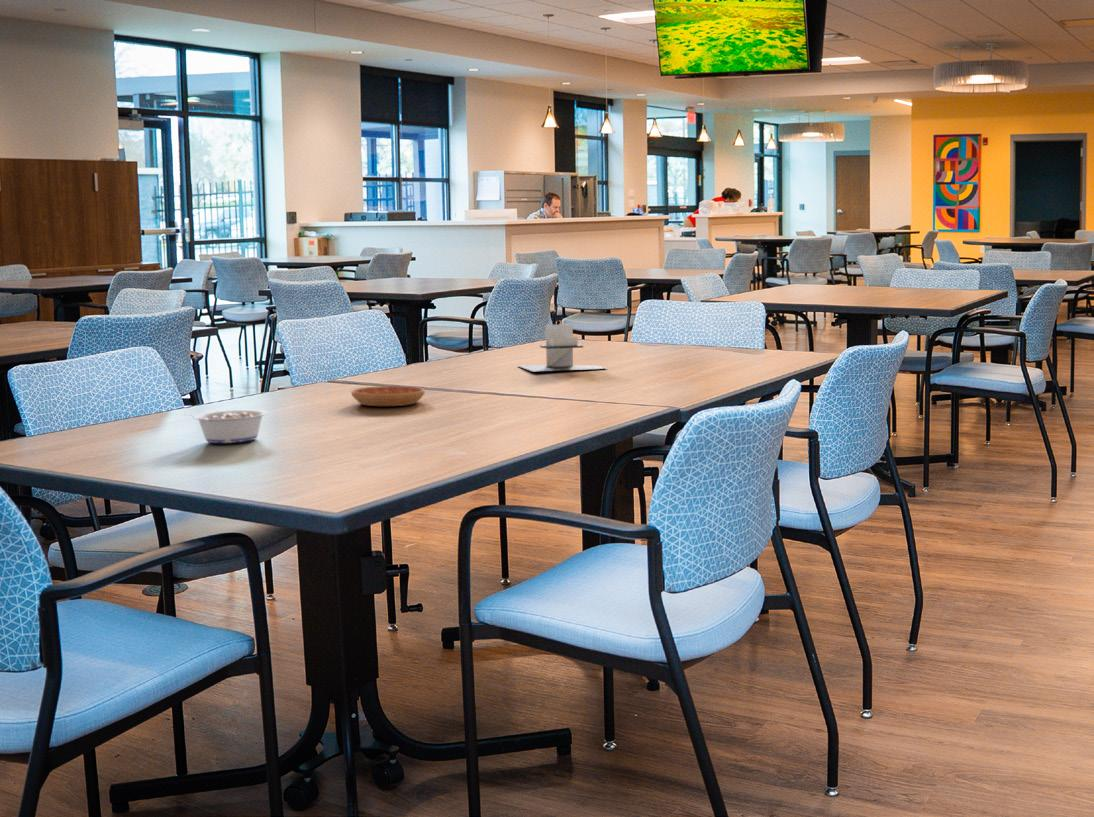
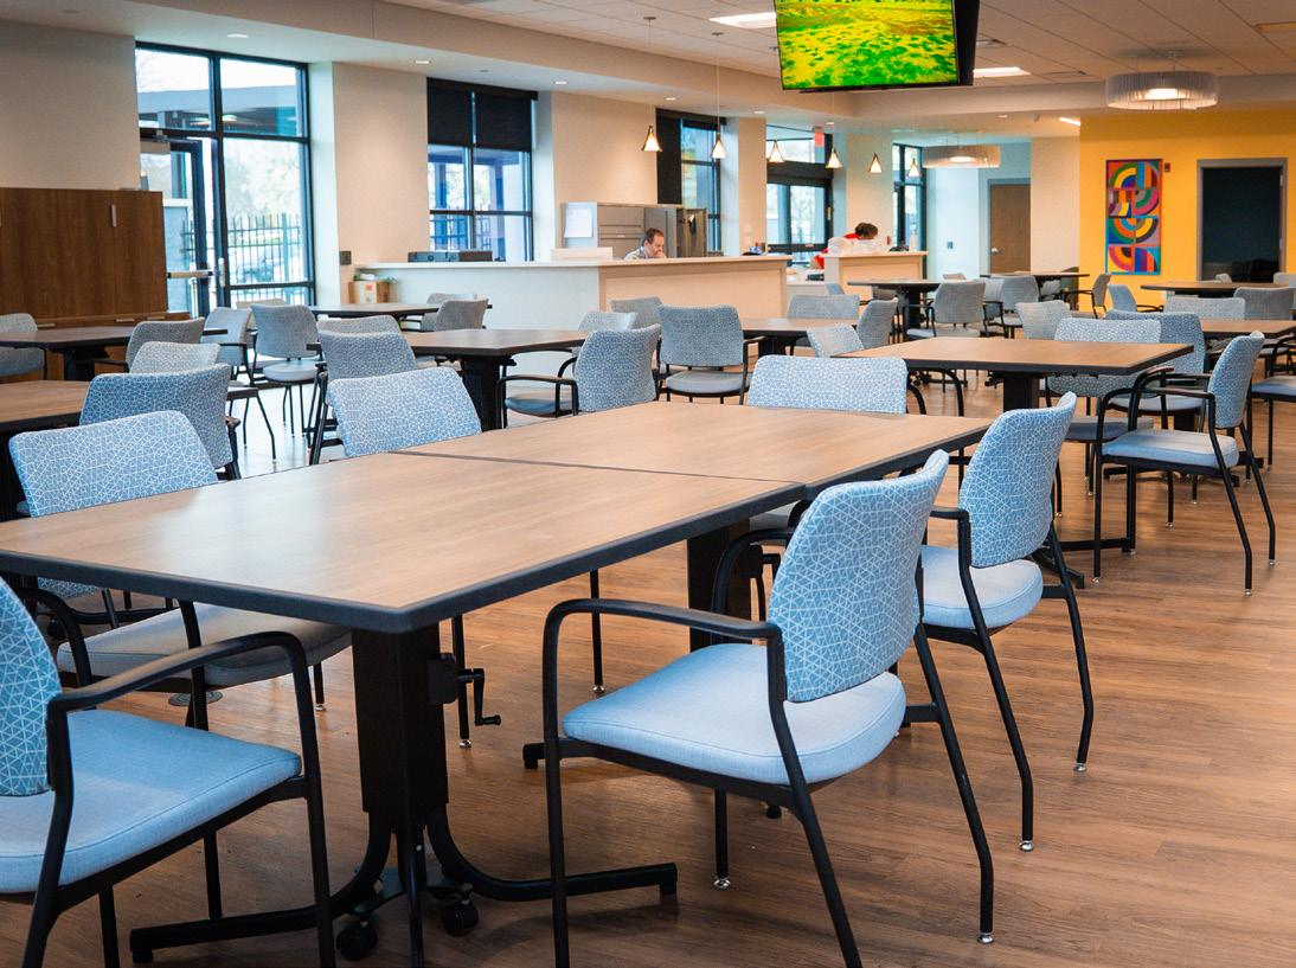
- napkin holder [518,323,607,372]
- saucer [350,385,426,407]
- legume [176,409,268,444]
